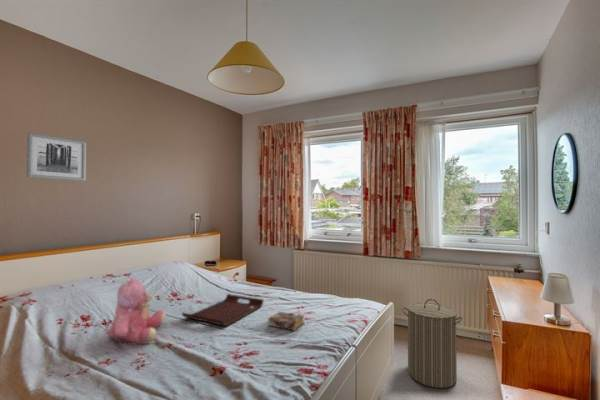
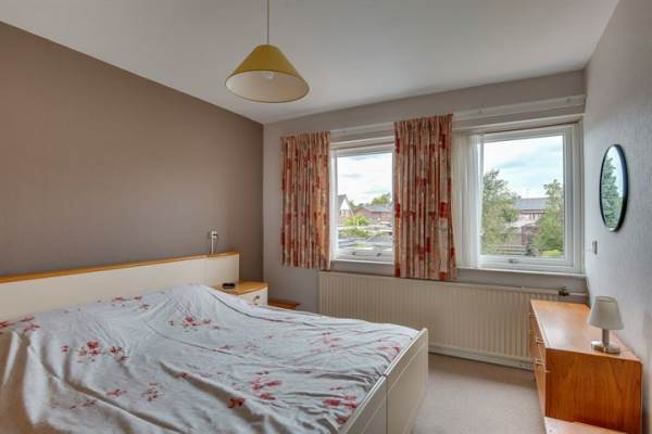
- wall art [26,132,87,182]
- laundry hamper [401,298,463,389]
- serving tray [181,293,265,327]
- teddy bear [107,277,167,346]
- book [267,311,305,332]
